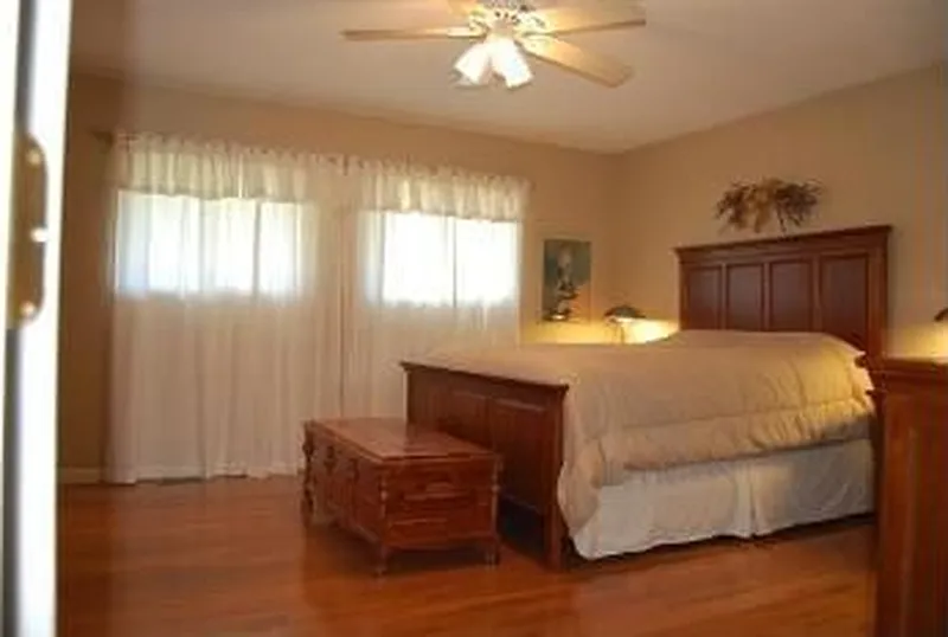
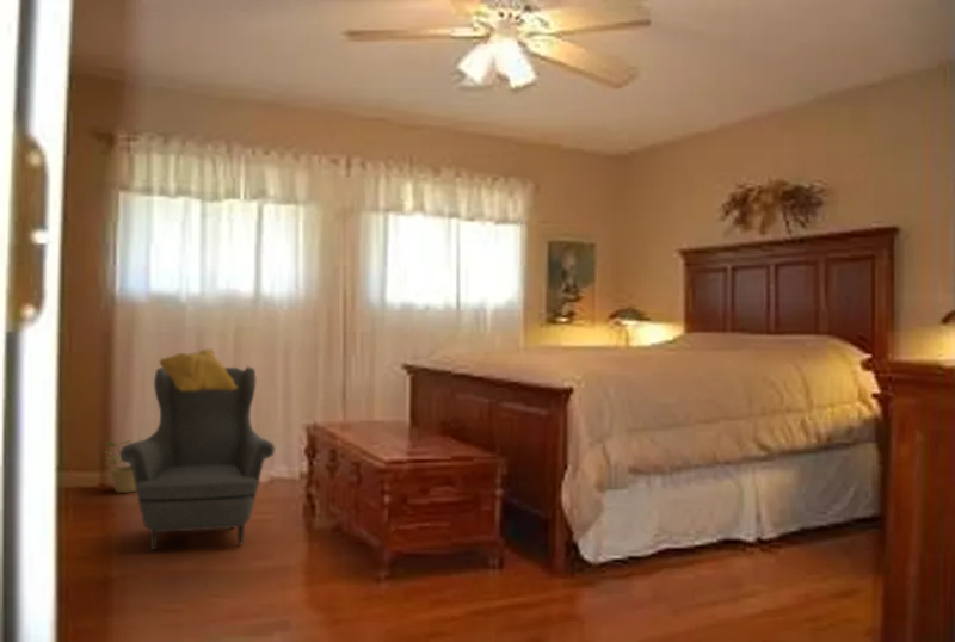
+ armchair [118,348,276,551]
+ potted plant [103,439,136,494]
